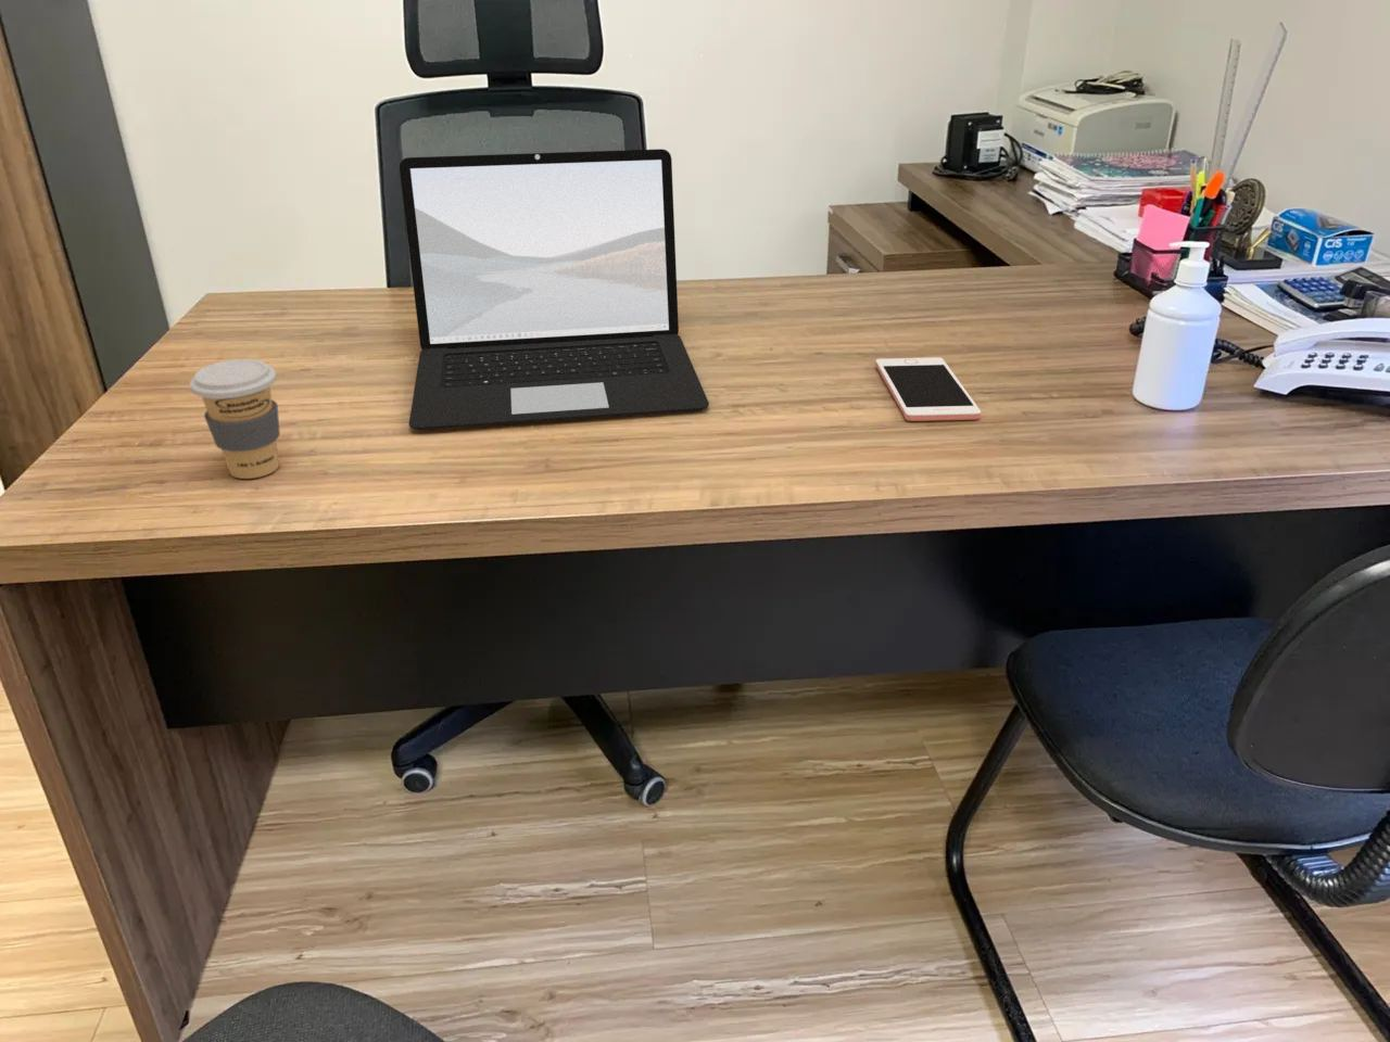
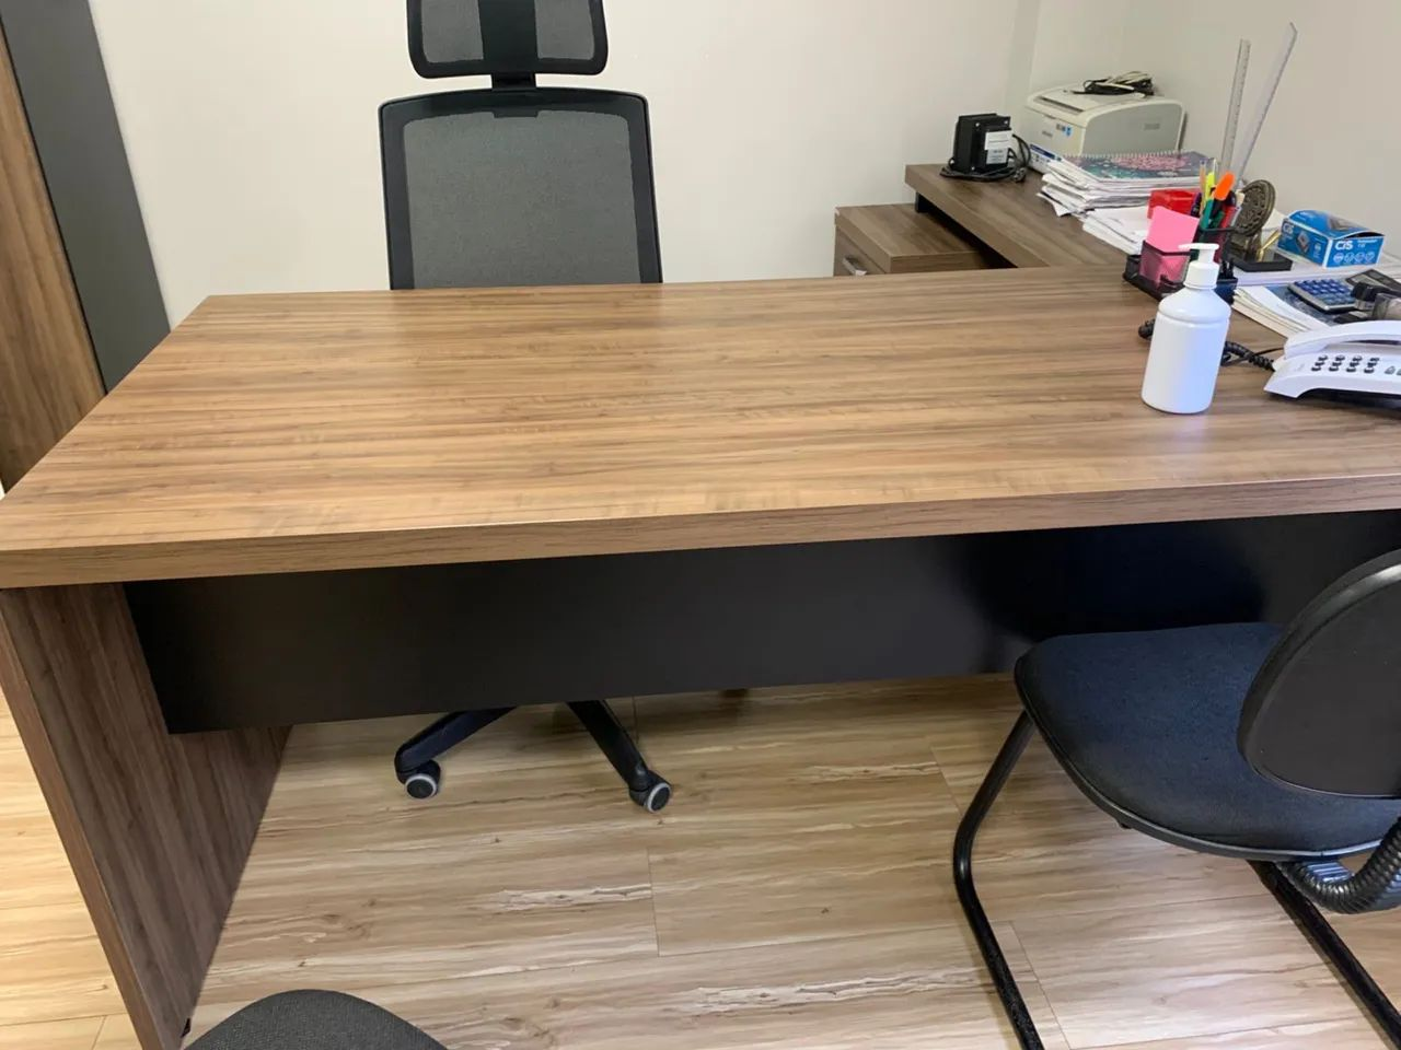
- cell phone [874,356,982,422]
- laptop [398,148,710,431]
- coffee cup [189,358,281,479]
